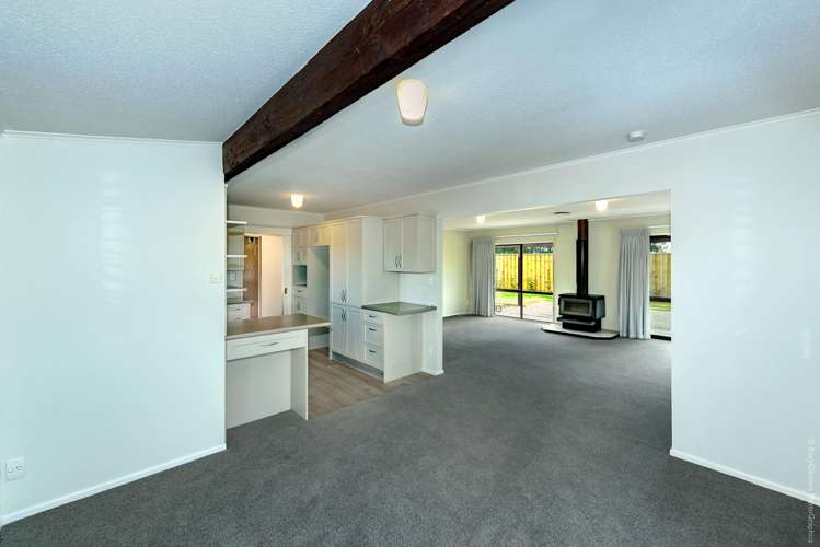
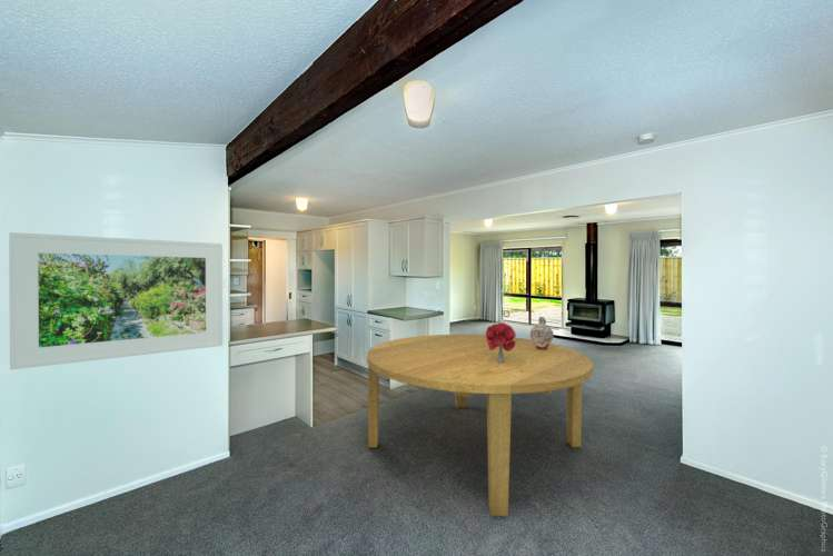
+ ceramic jug [529,316,555,350]
+ bouquet [485,321,517,364]
+ dining table [366,334,594,517]
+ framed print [8,231,224,370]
